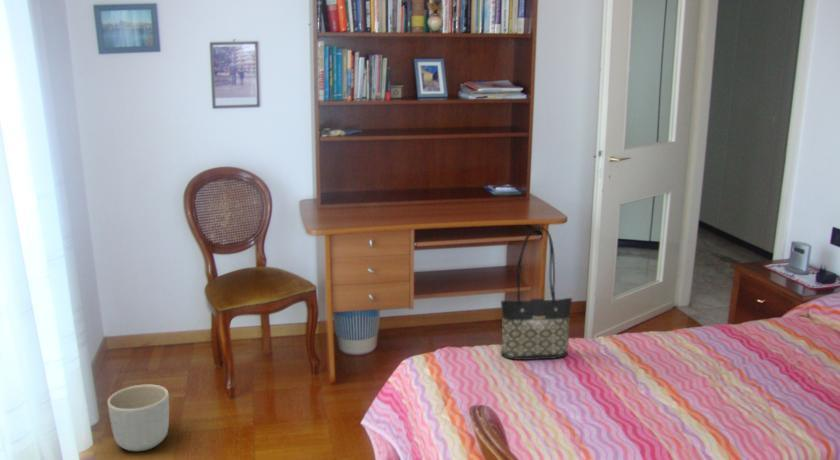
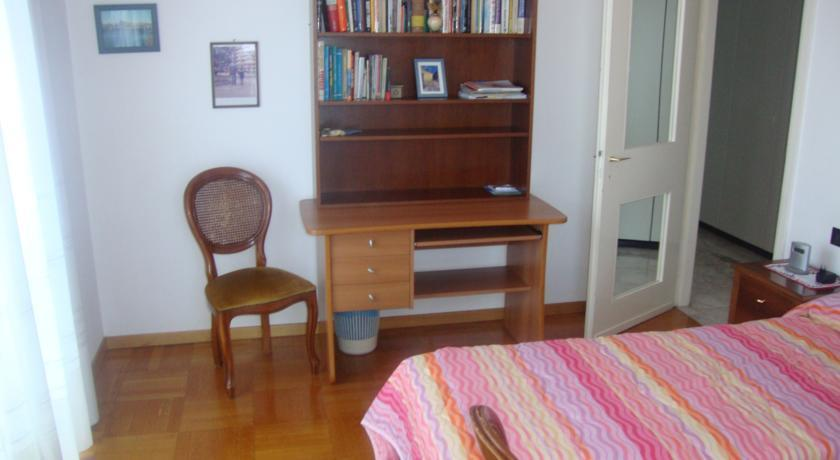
- planter [107,383,170,452]
- tote bag [500,226,573,361]
